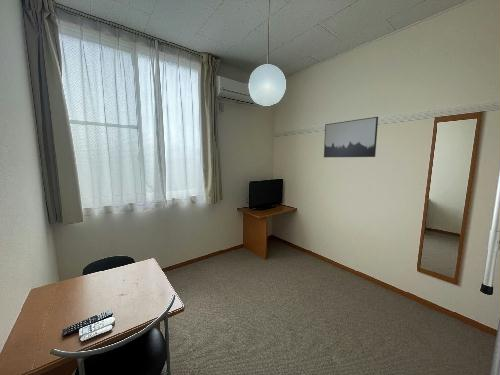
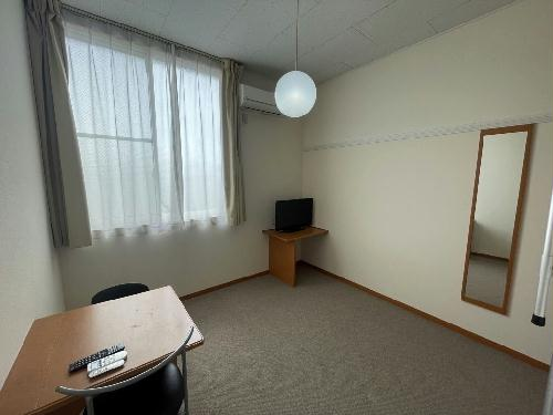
- wall art [323,116,379,158]
